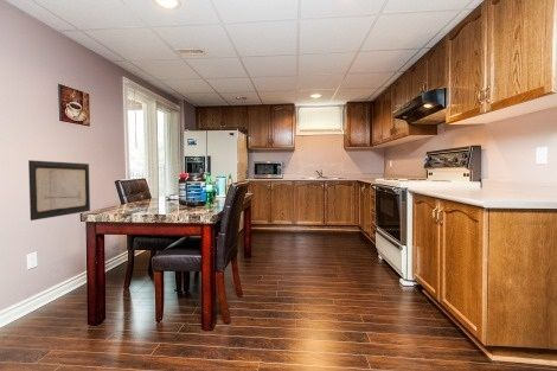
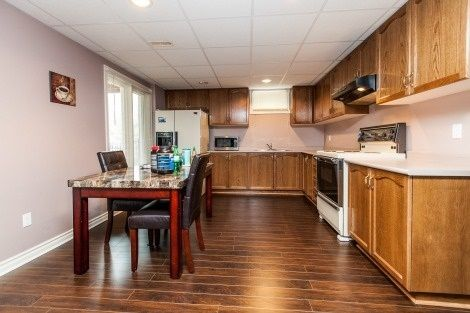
- wall art [27,159,91,222]
